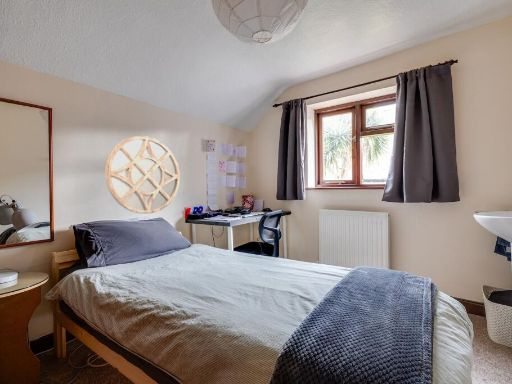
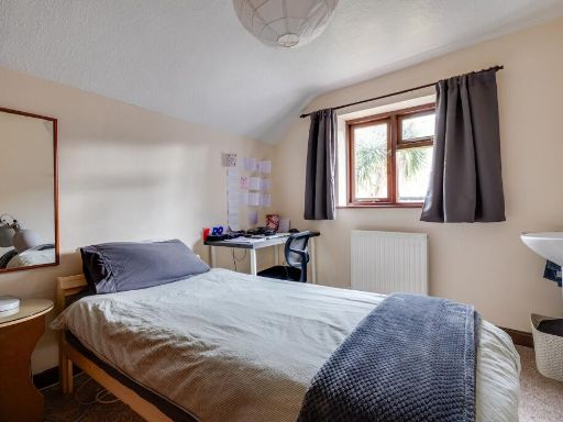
- mirror [104,135,181,215]
